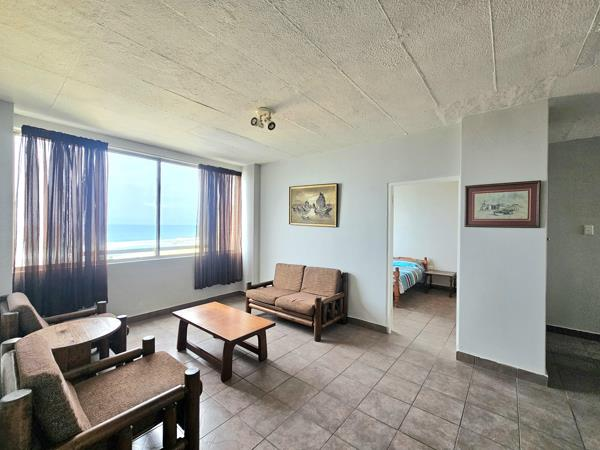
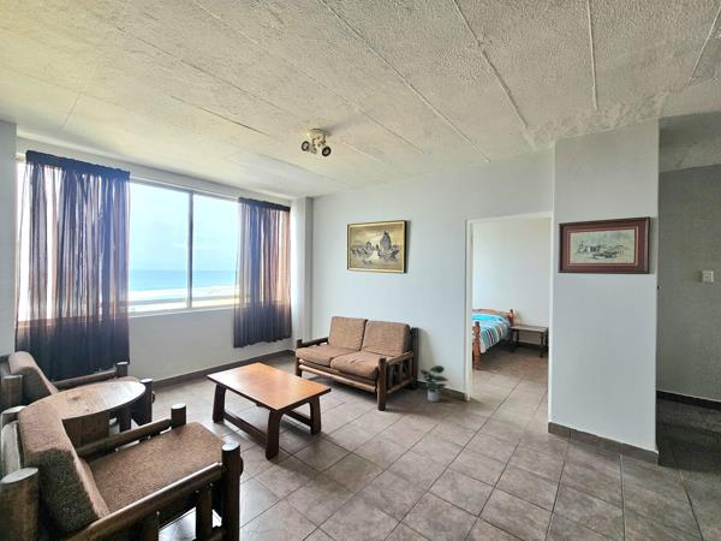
+ potted plant [418,364,449,403]
